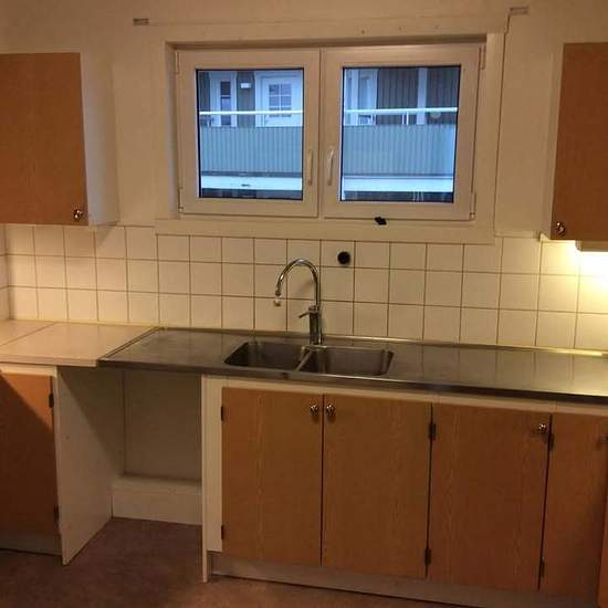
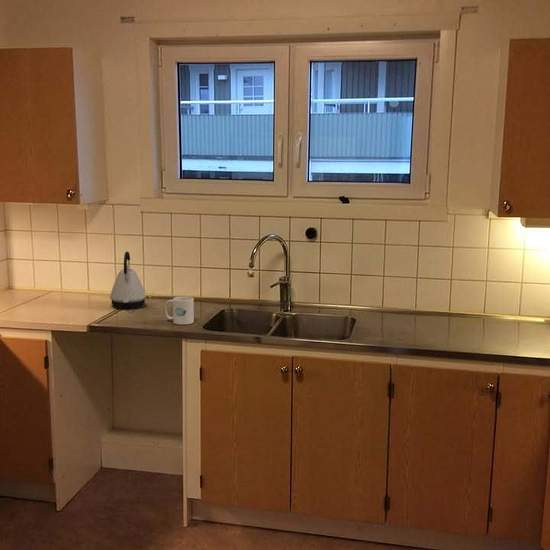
+ kettle [109,251,147,310]
+ mug [164,296,195,326]
